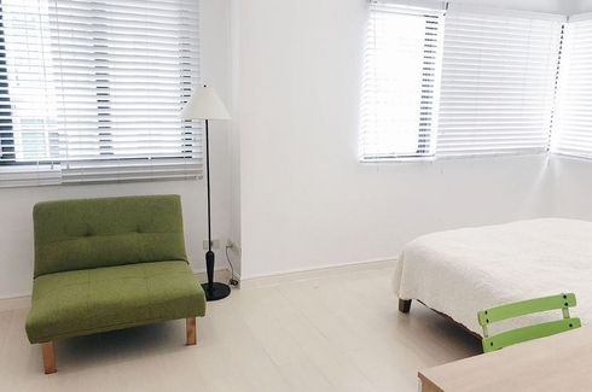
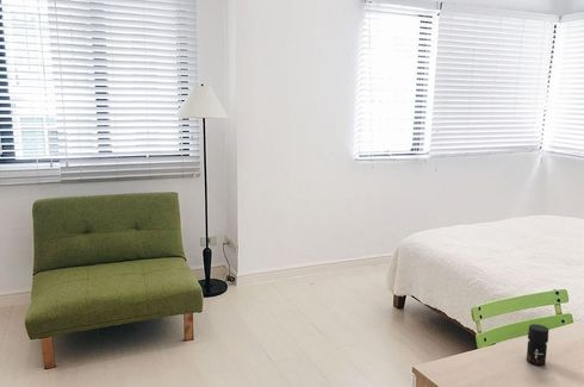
+ jar [526,323,549,367]
